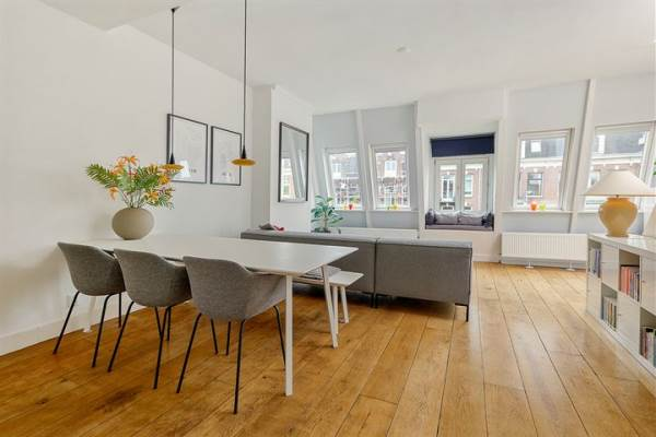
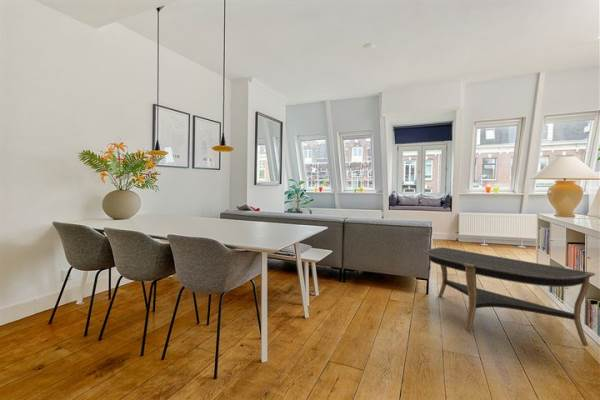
+ coffee table [424,246,596,348]
